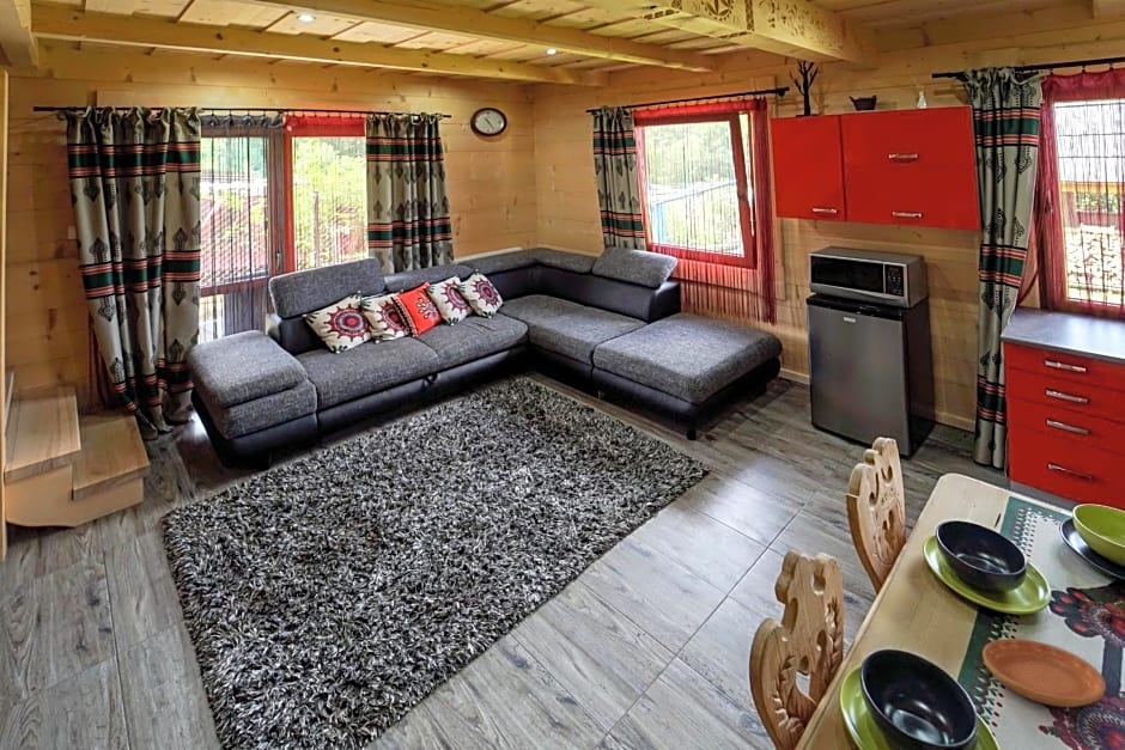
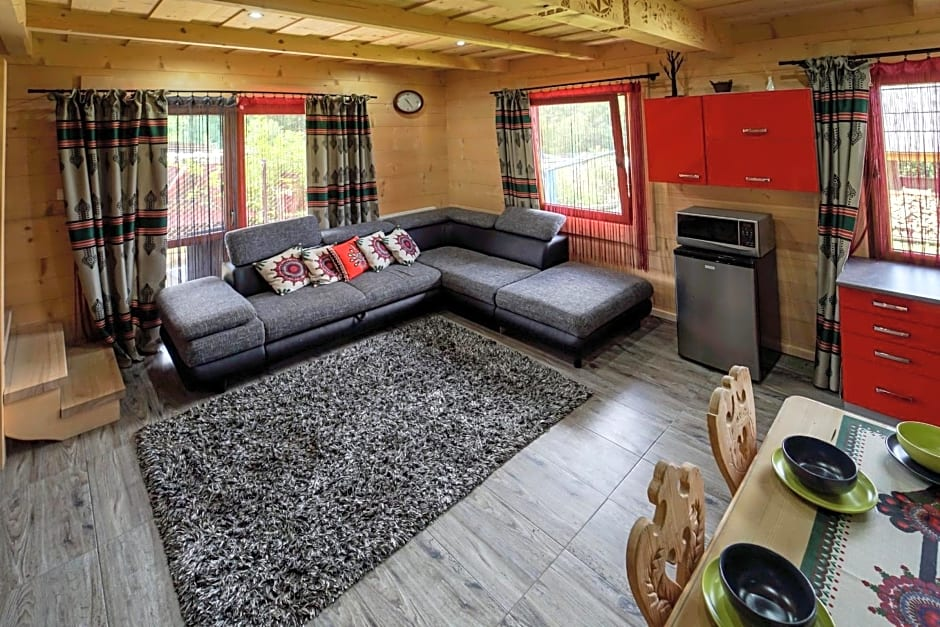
- saucer [981,638,1107,708]
